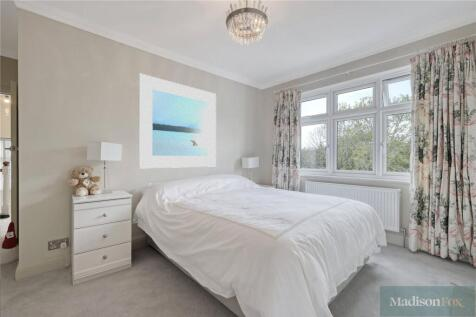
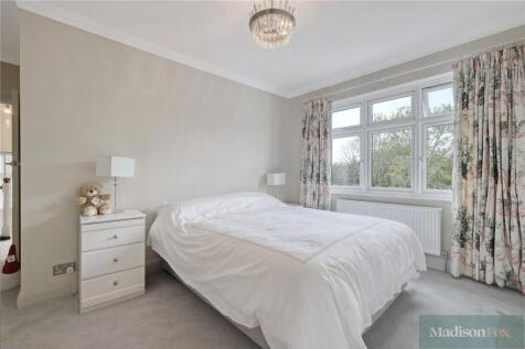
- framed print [138,72,217,169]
